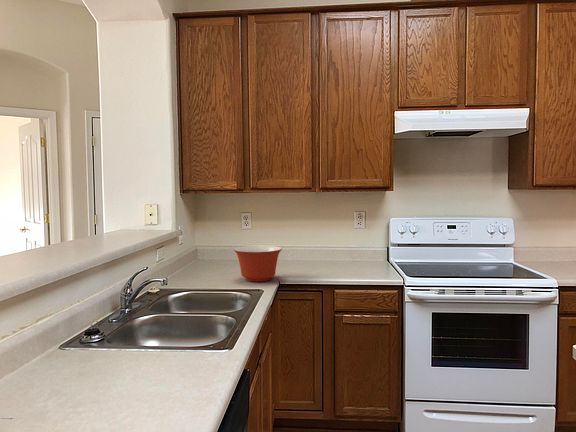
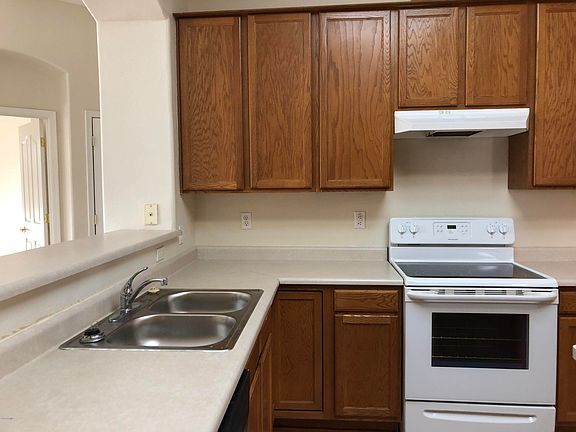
- mixing bowl [233,245,283,283]
